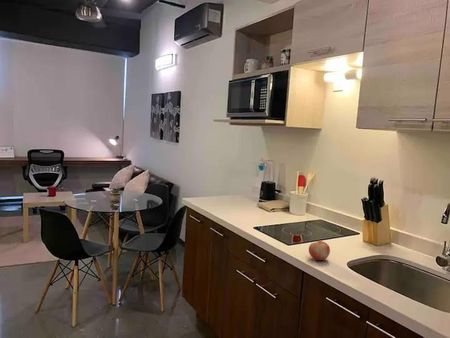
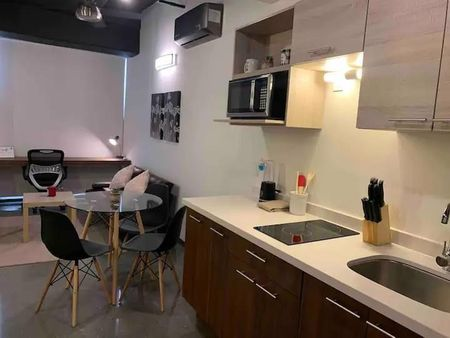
- fruit [308,240,331,261]
